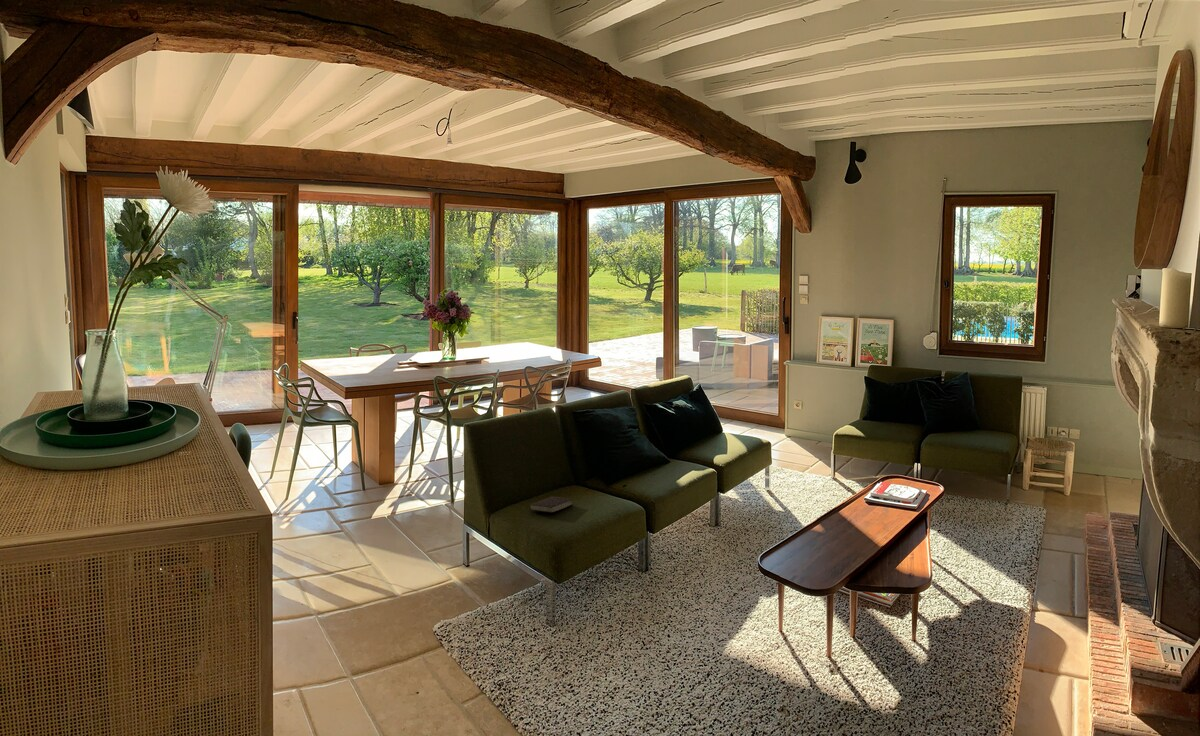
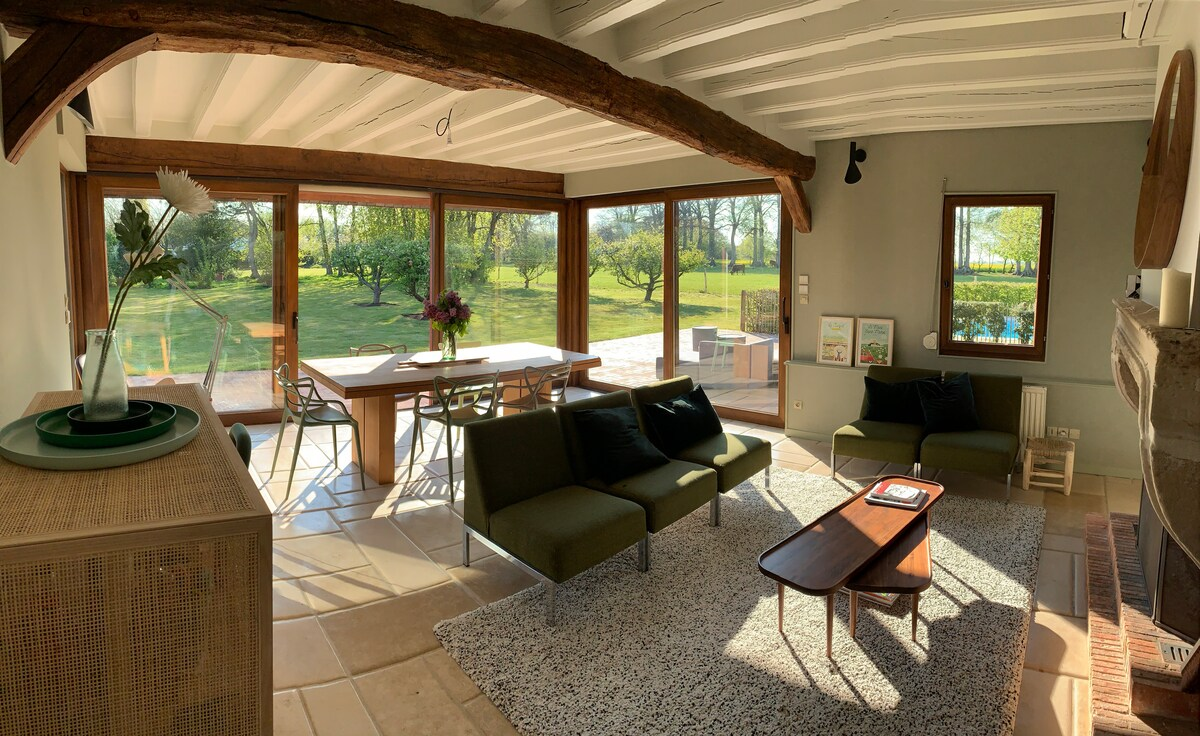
- book [528,496,573,514]
